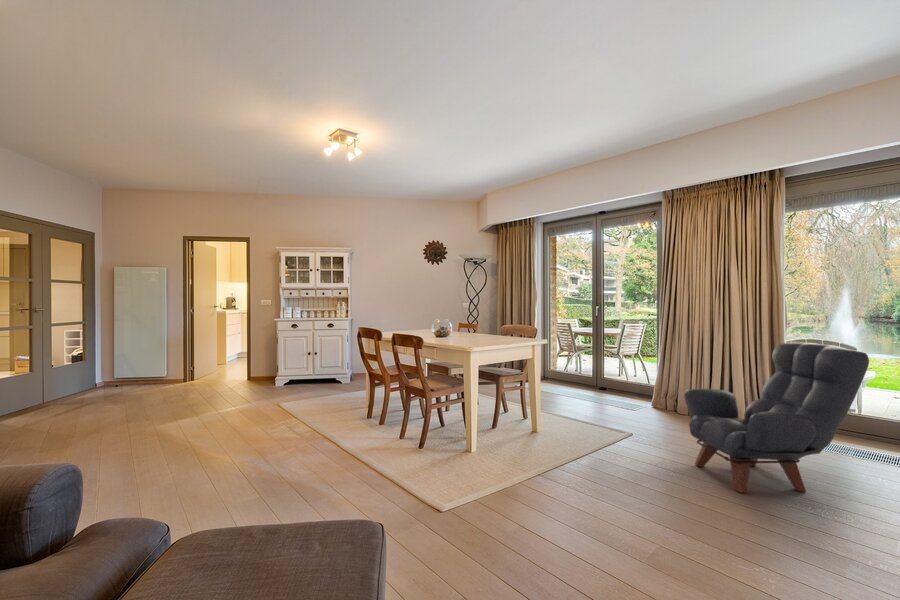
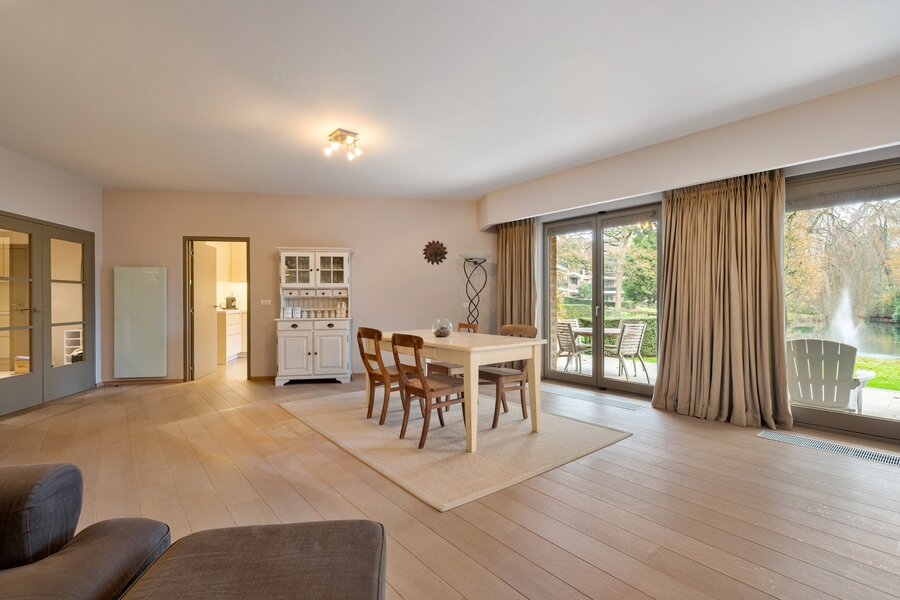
- armchair [683,341,870,494]
